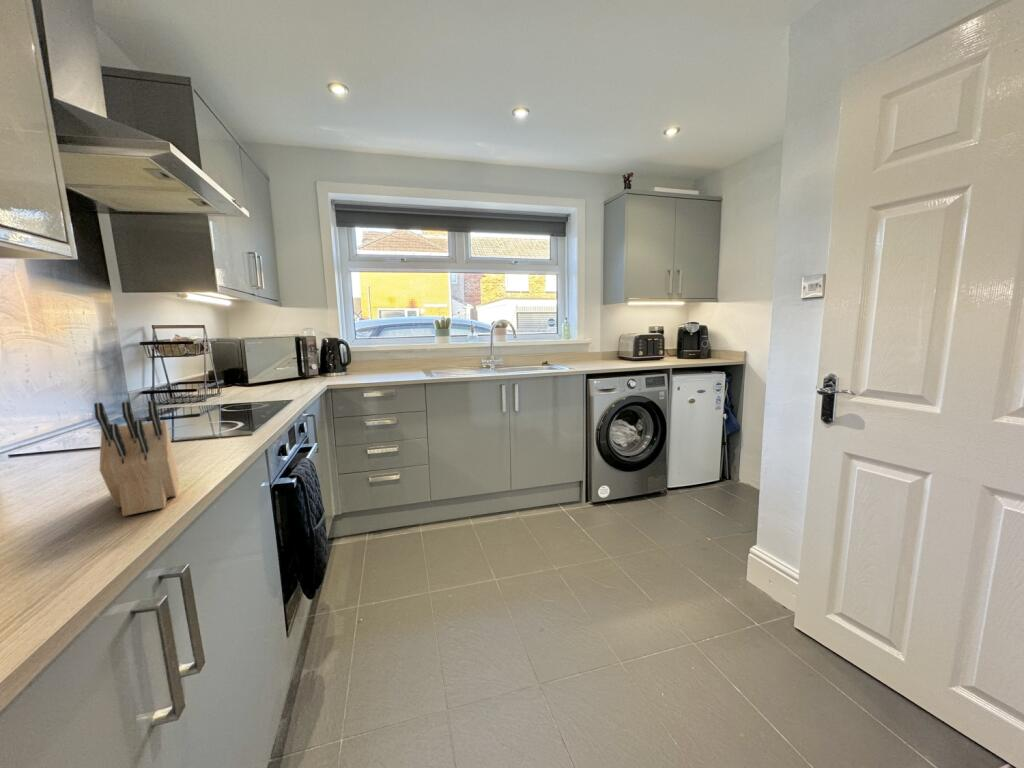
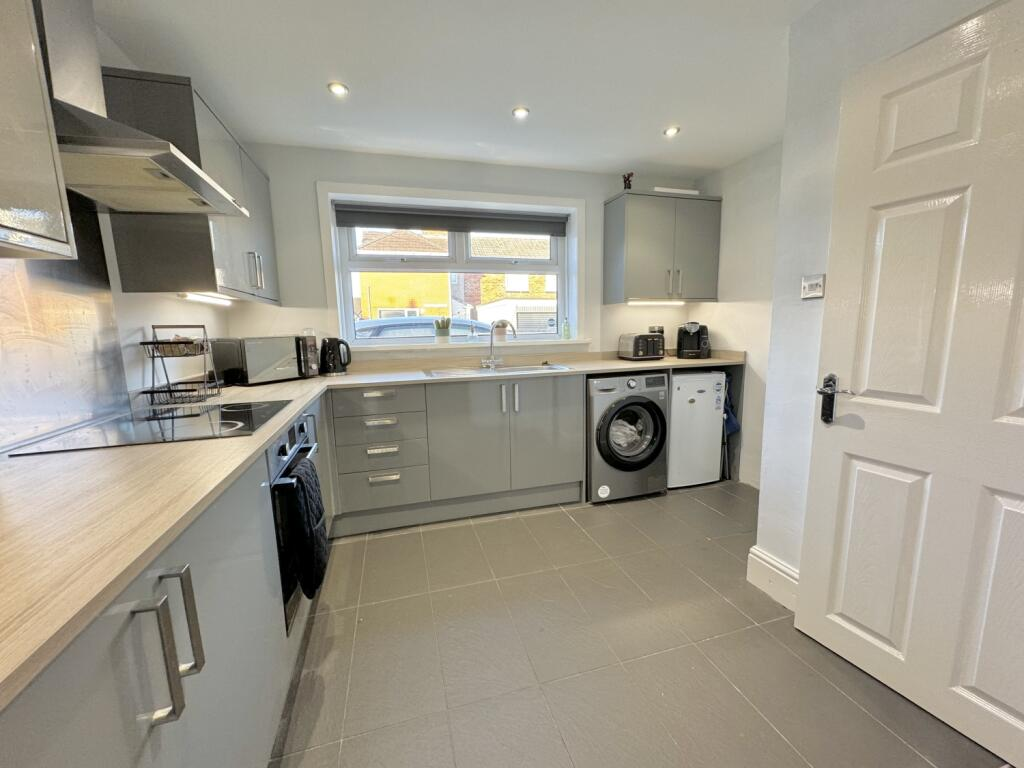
- knife block [93,400,180,517]
